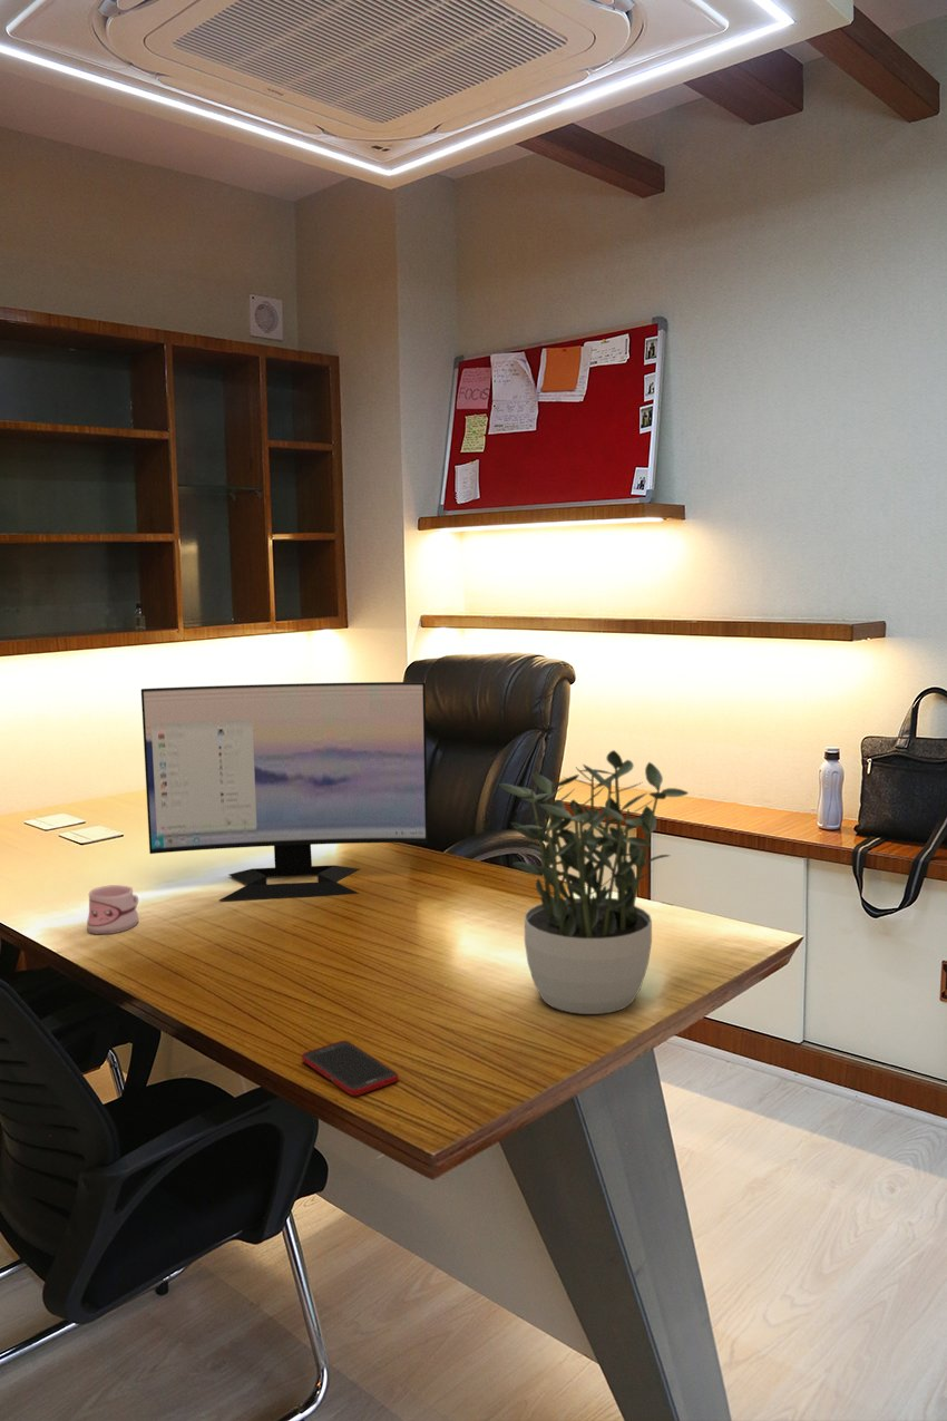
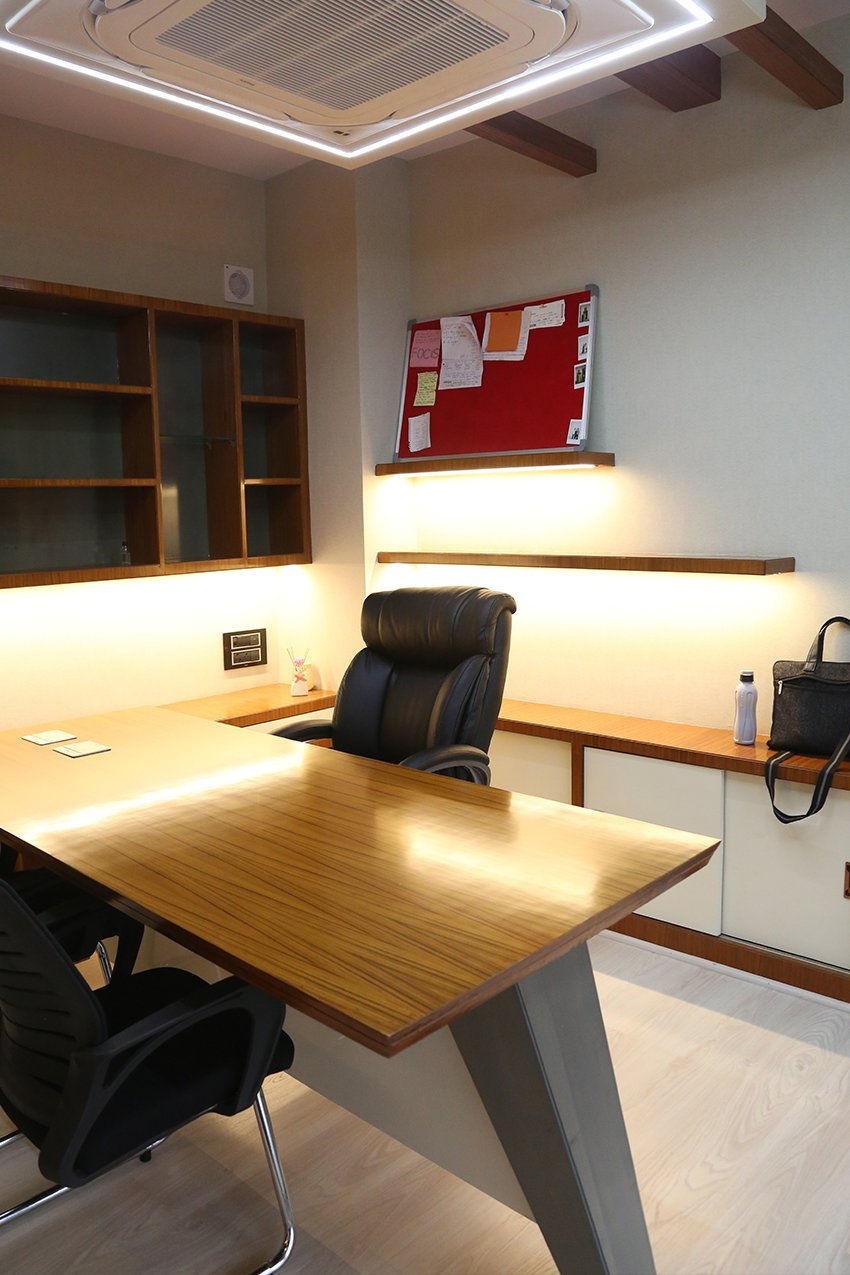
- computer monitor [140,681,429,902]
- cell phone [301,1040,400,1097]
- potted plant [497,749,690,1015]
- mug [86,884,139,935]
